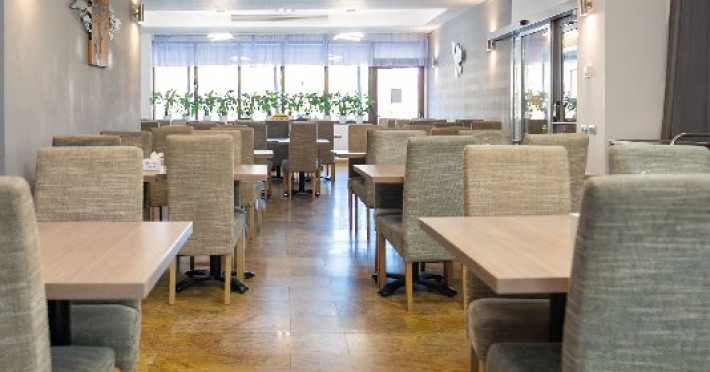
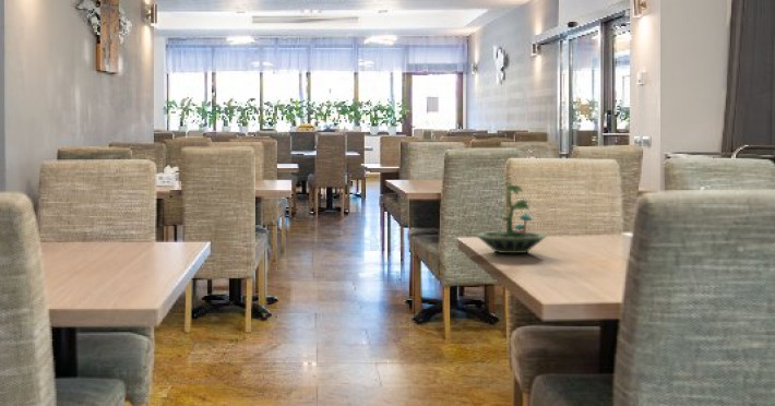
+ terrarium [475,182,549,254]
